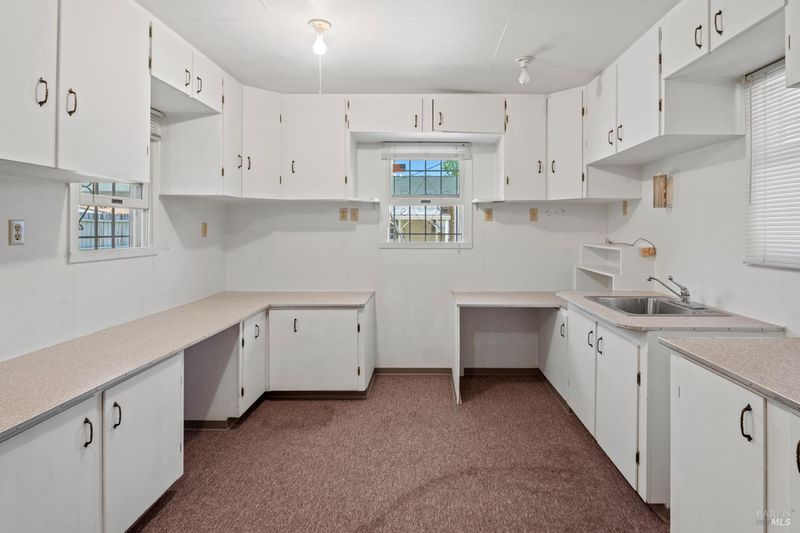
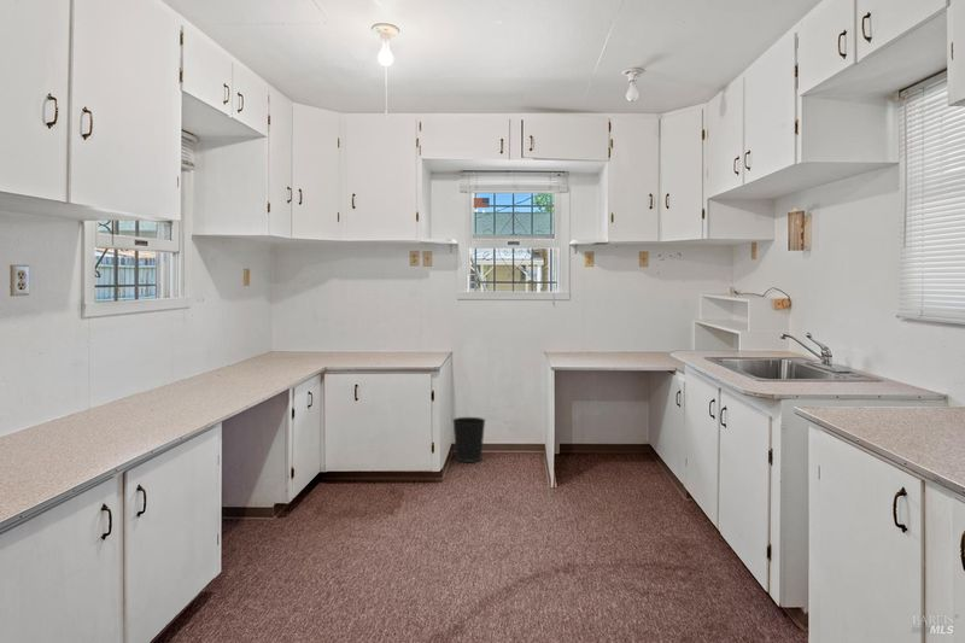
+ wastebasket [451,416,486,463]
